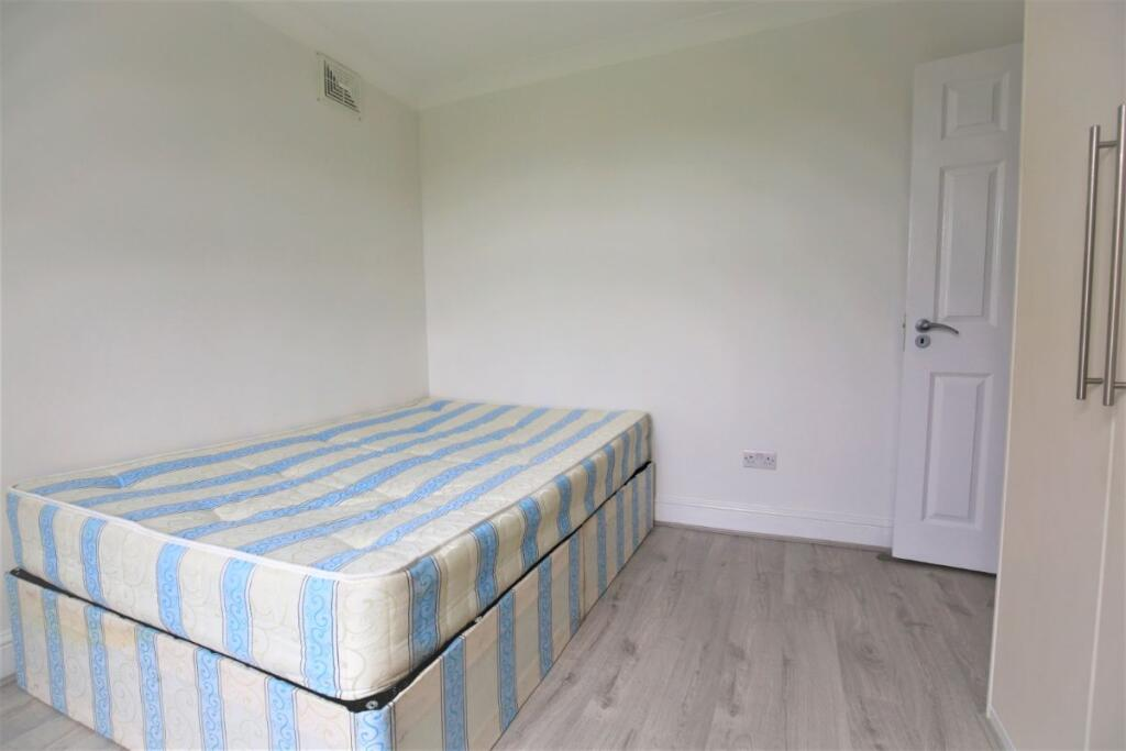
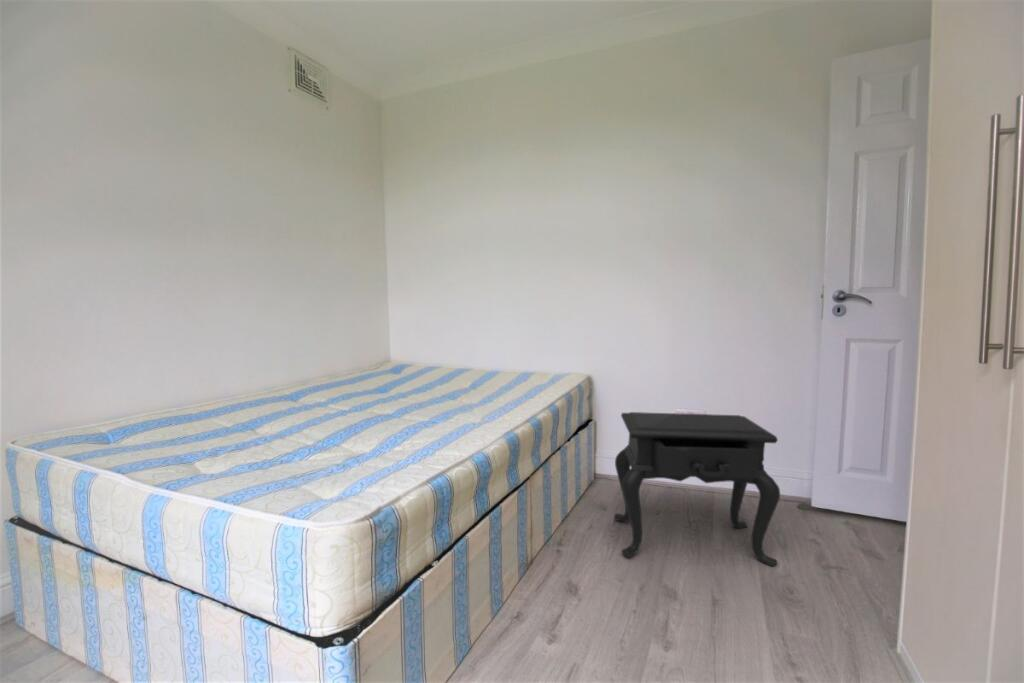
+ side table [613,411,781,568]
